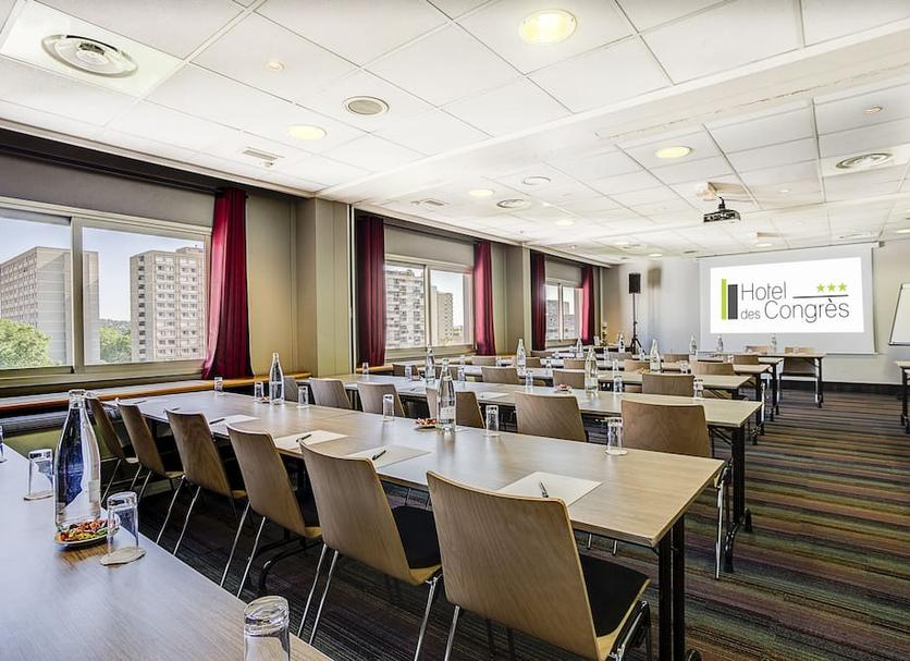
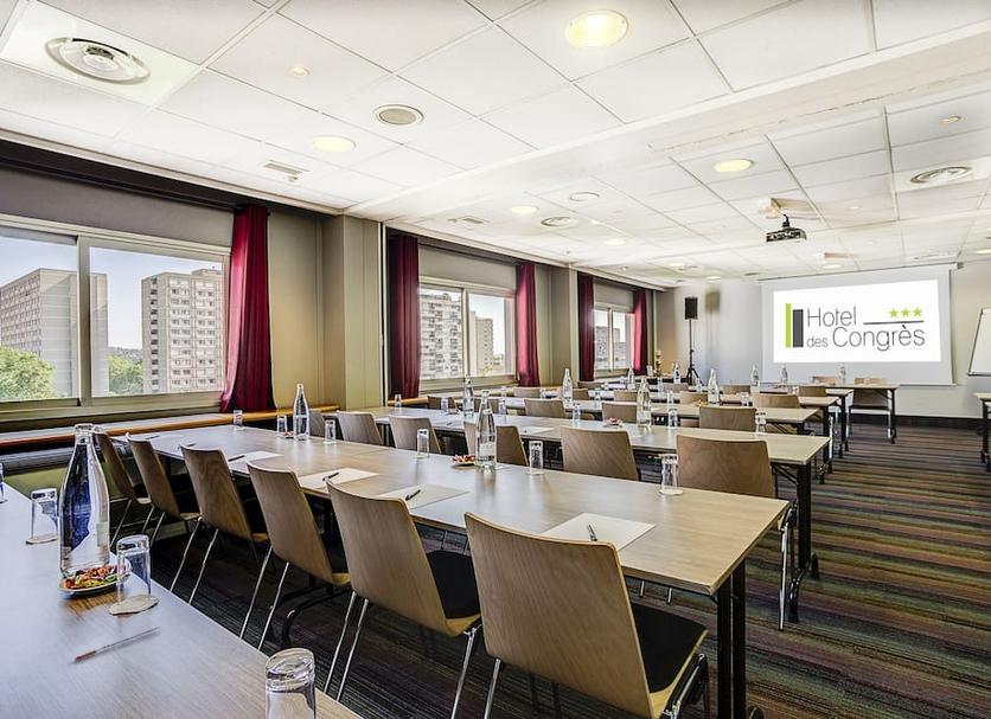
+ pen [73,625,162,661]
